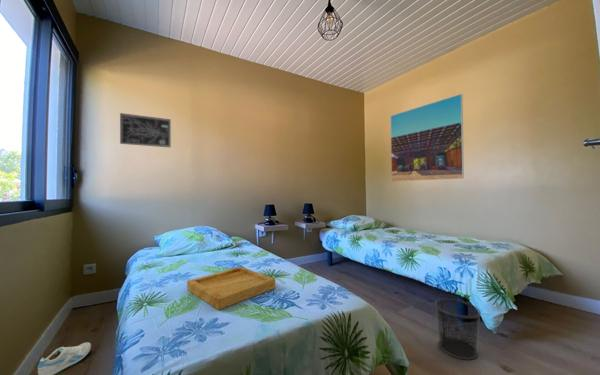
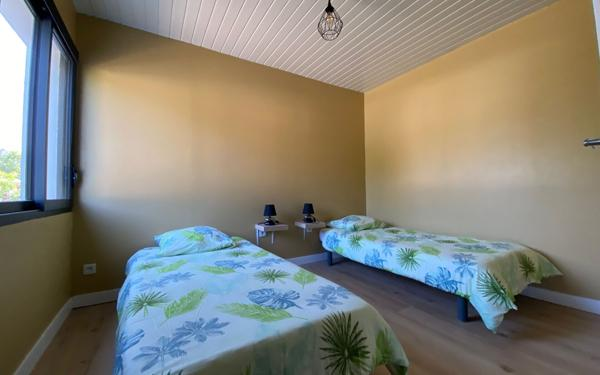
- waste bin [434,298,482,361]
- wall art [119,112,172,148]
- sneaker [37,341,92,375]
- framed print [390,93,465,182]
- tray [186,266,276,311]
